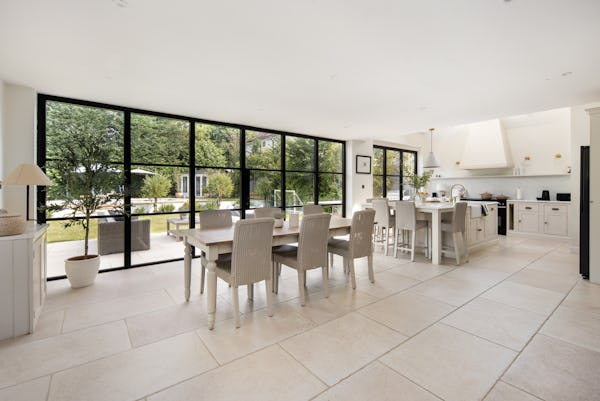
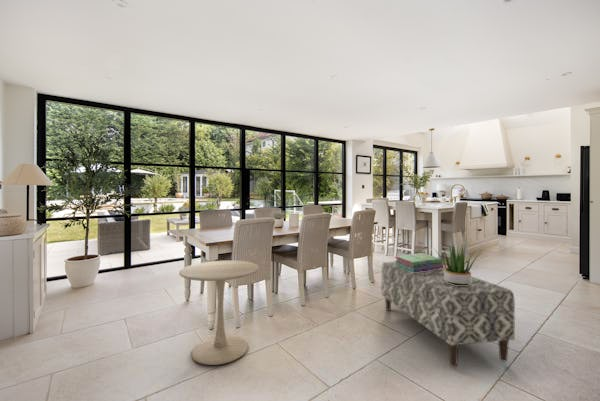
+ bench [381,261,516,368]
+ stack of books [393,252,444,272]
+ potted plant [434,242,484,285]
+ side table [178,259,260,366]
